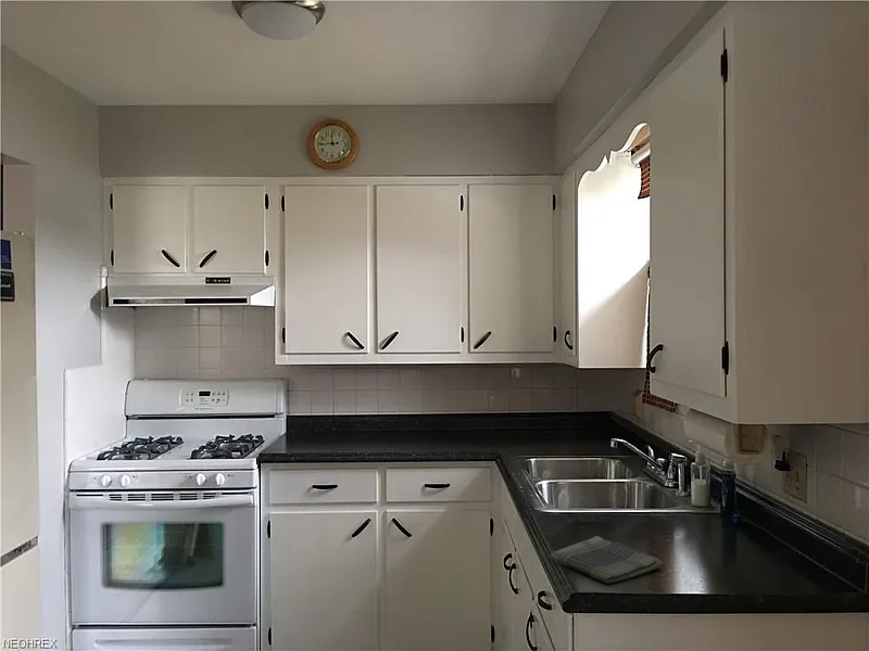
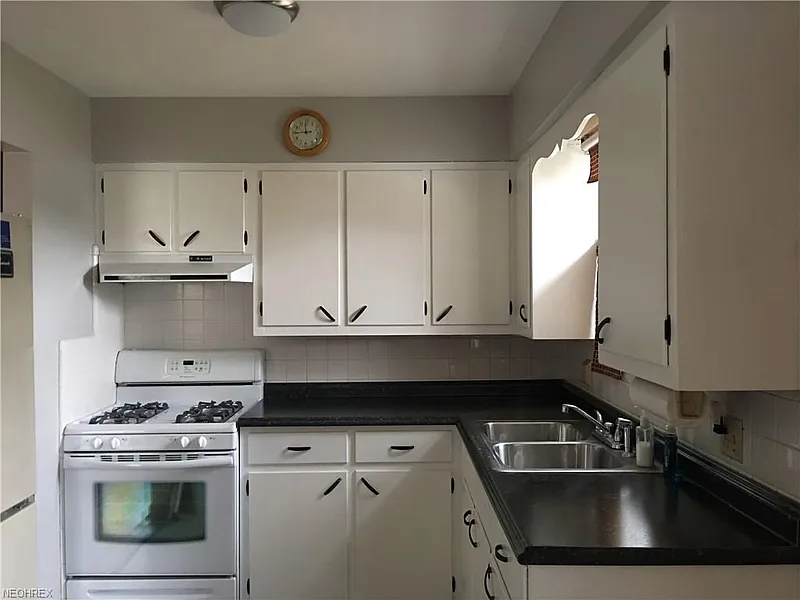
- dish towel [549,535,665,585]
